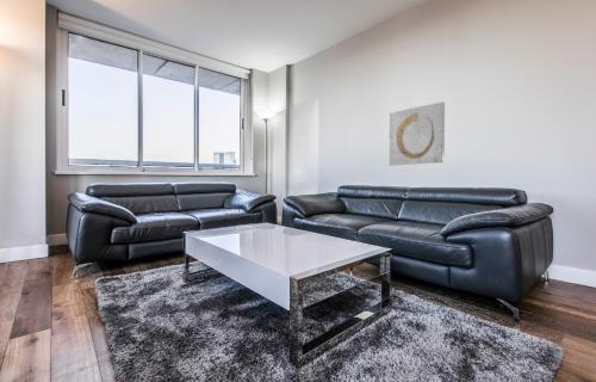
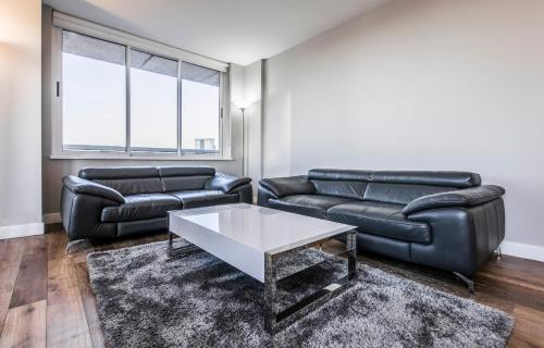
- wall art [389,100,446,167]
